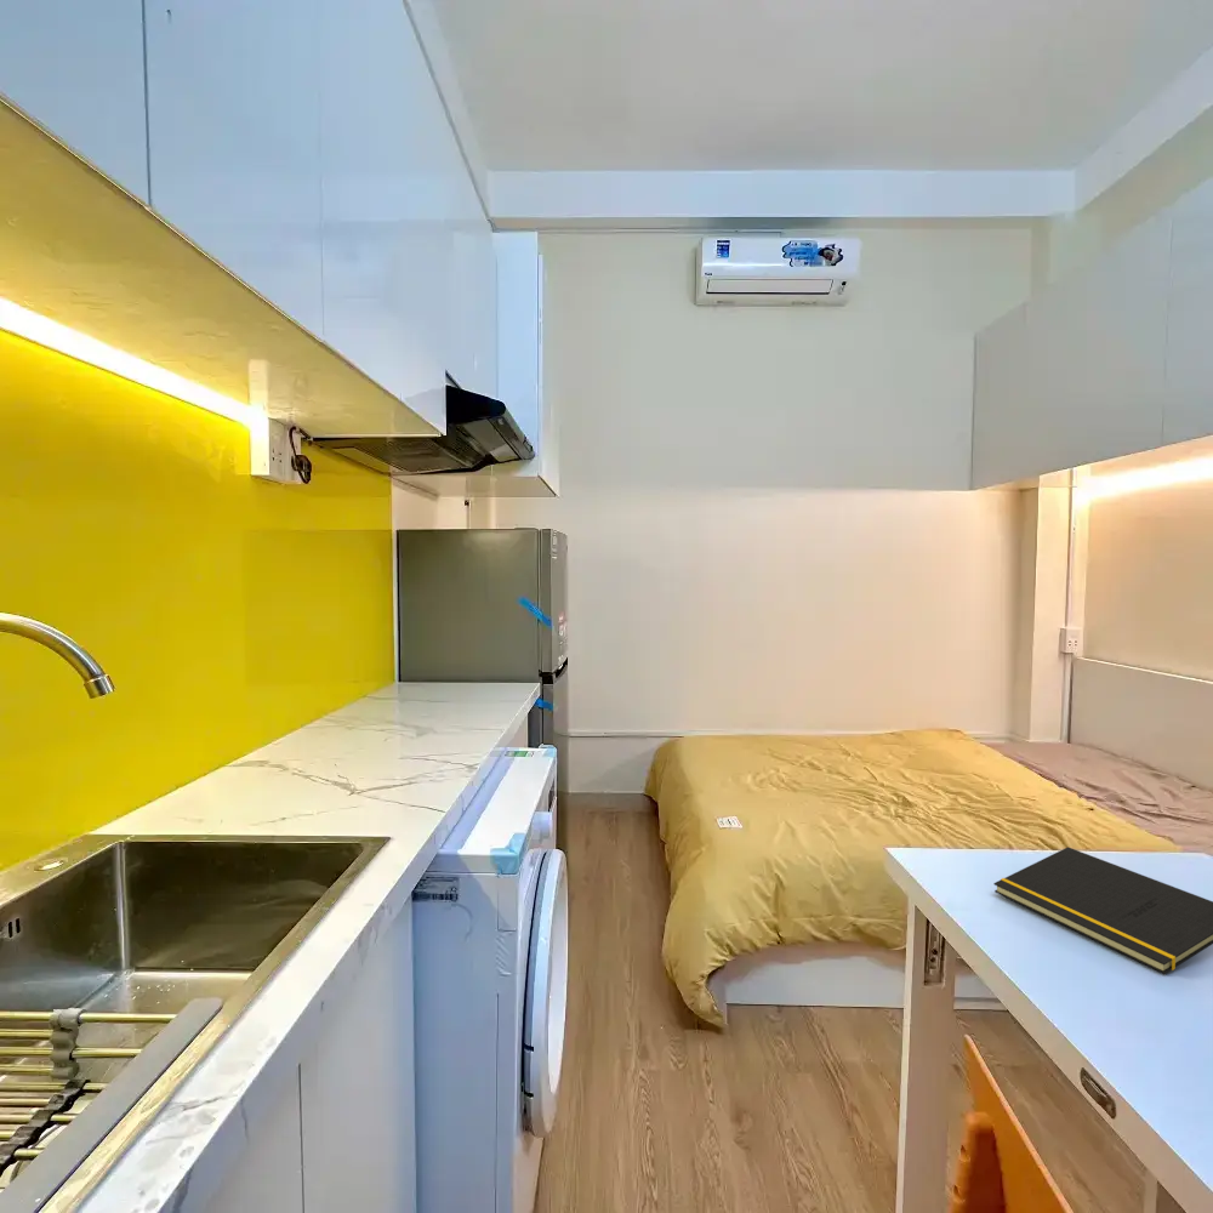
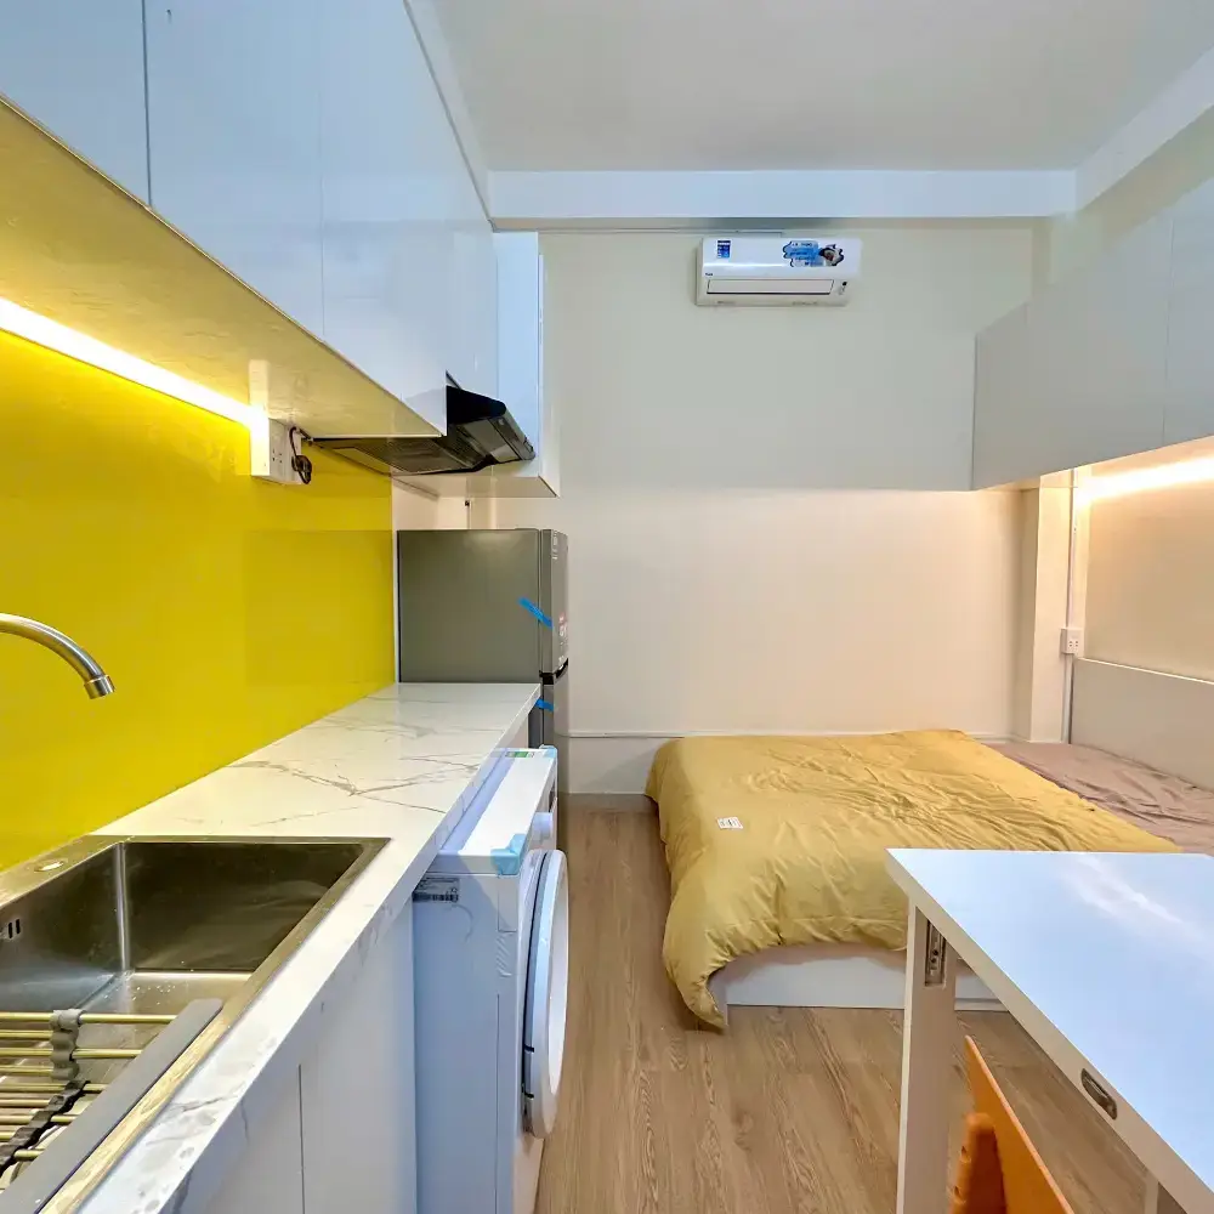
- notepad [992,845,1213,975]
